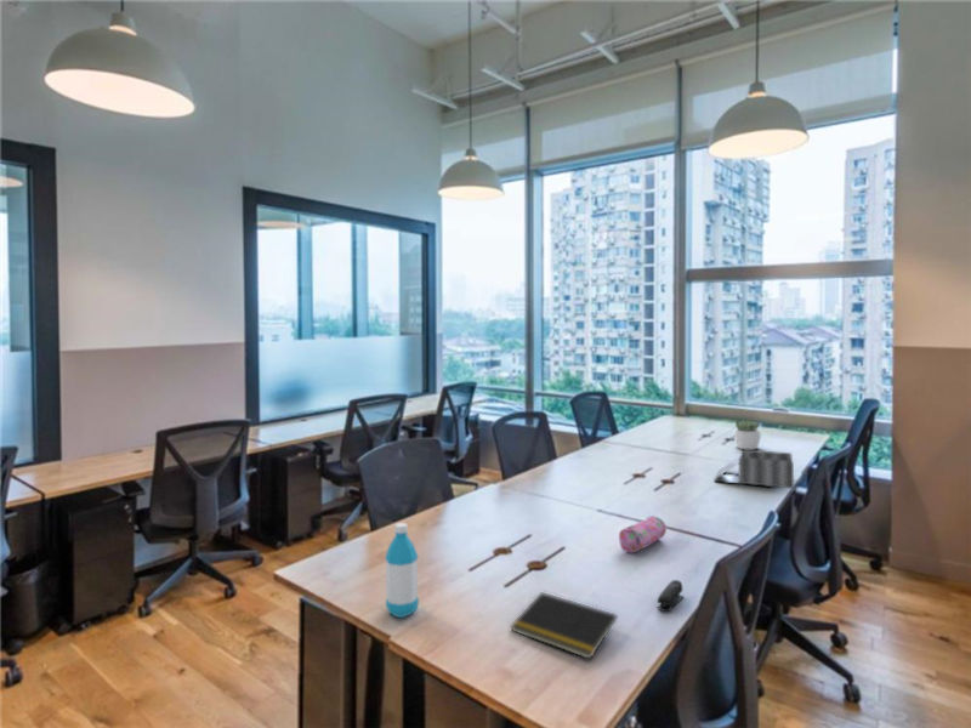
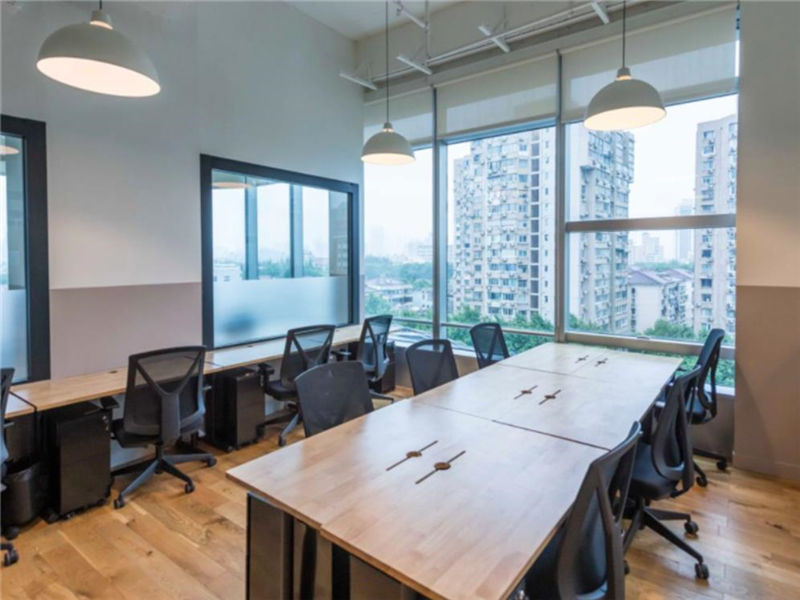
- notepad [510,591,618,660]
- succulent plant [733,417,762,450]
- stapler [657,579,685,613]
- pencil case [618,514,668,553]
- desk organizer [712,449,795,490]
- water bottle [384,522,420,619]
